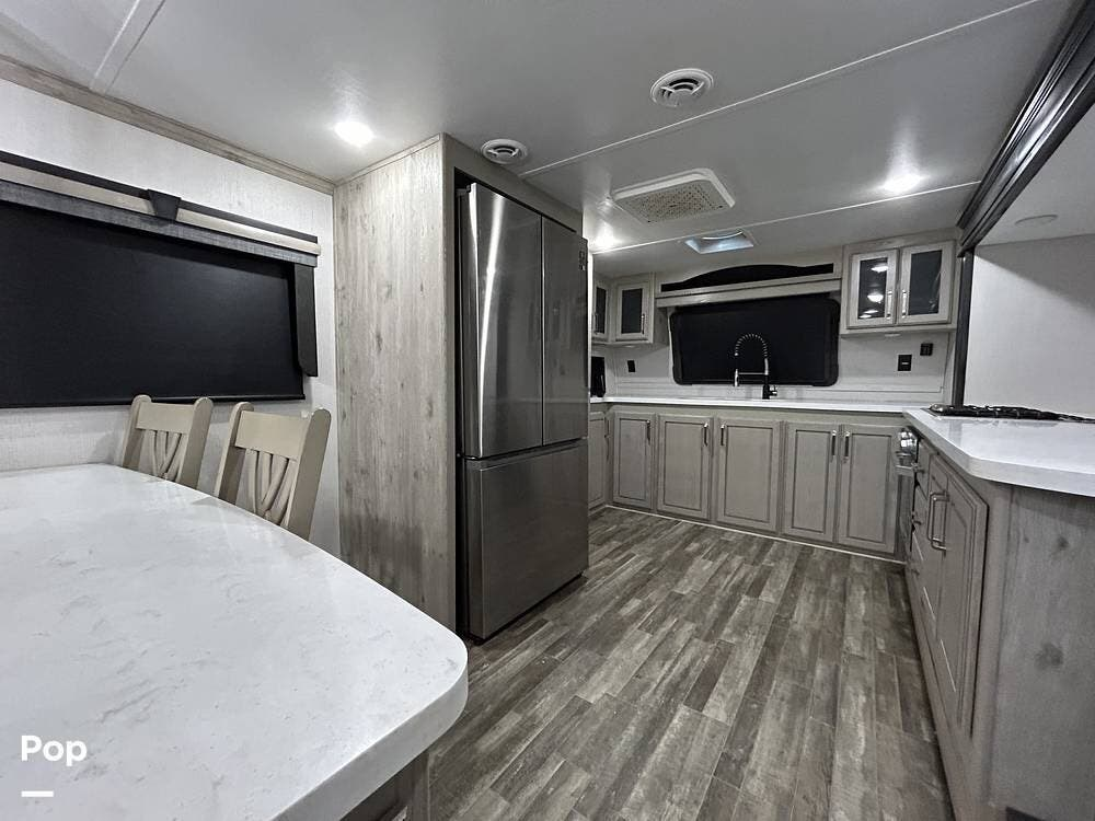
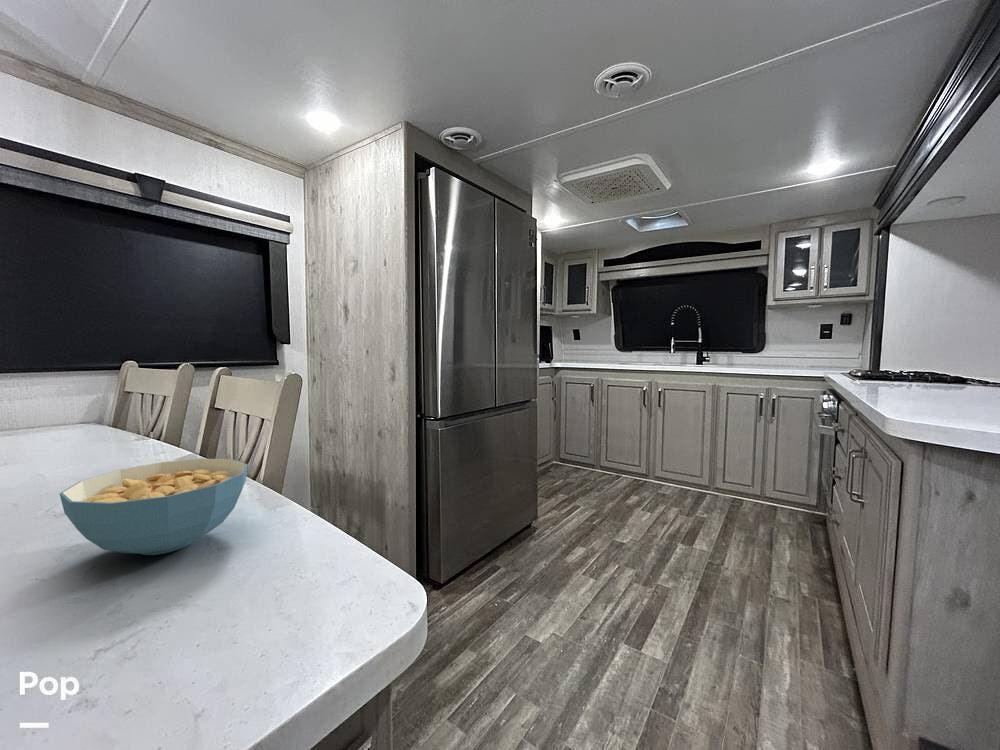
+ cereal bowl [58,458,249,556]
